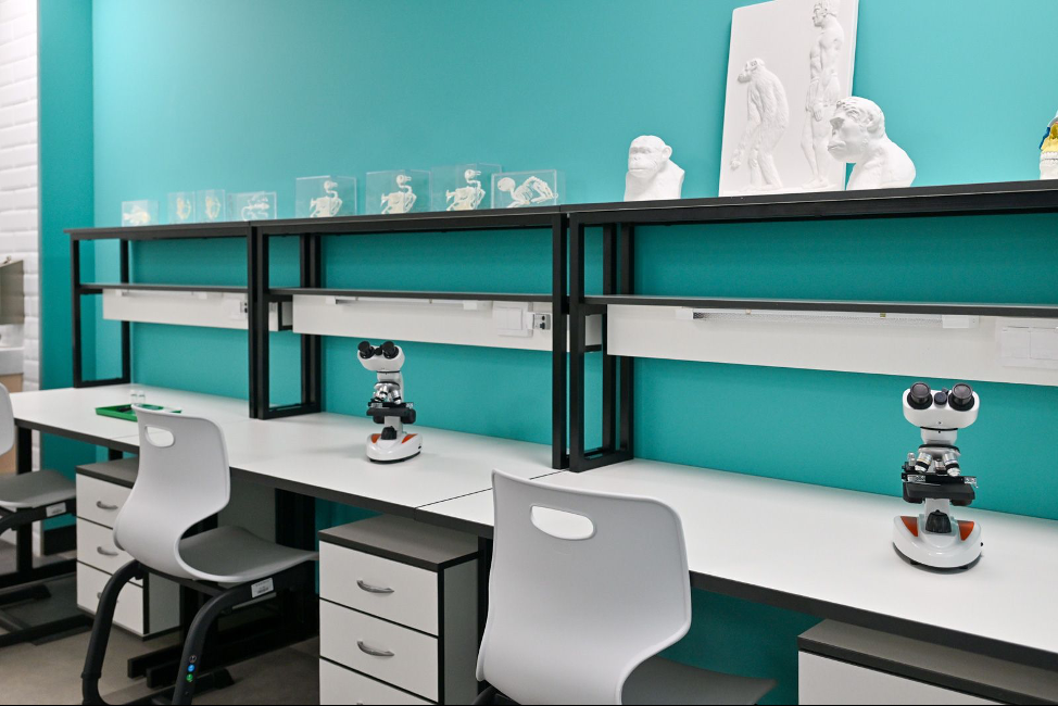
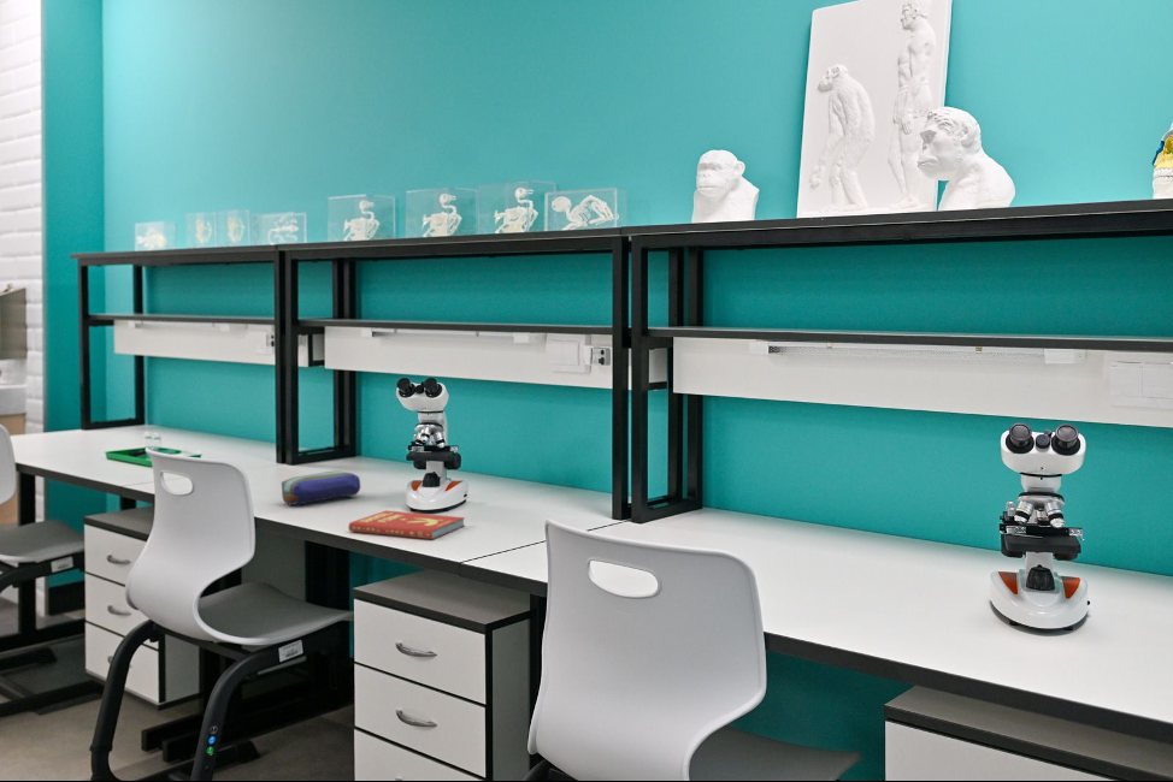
+ book [348,509,466,540]
+ pencil case [281,469,361,506]
